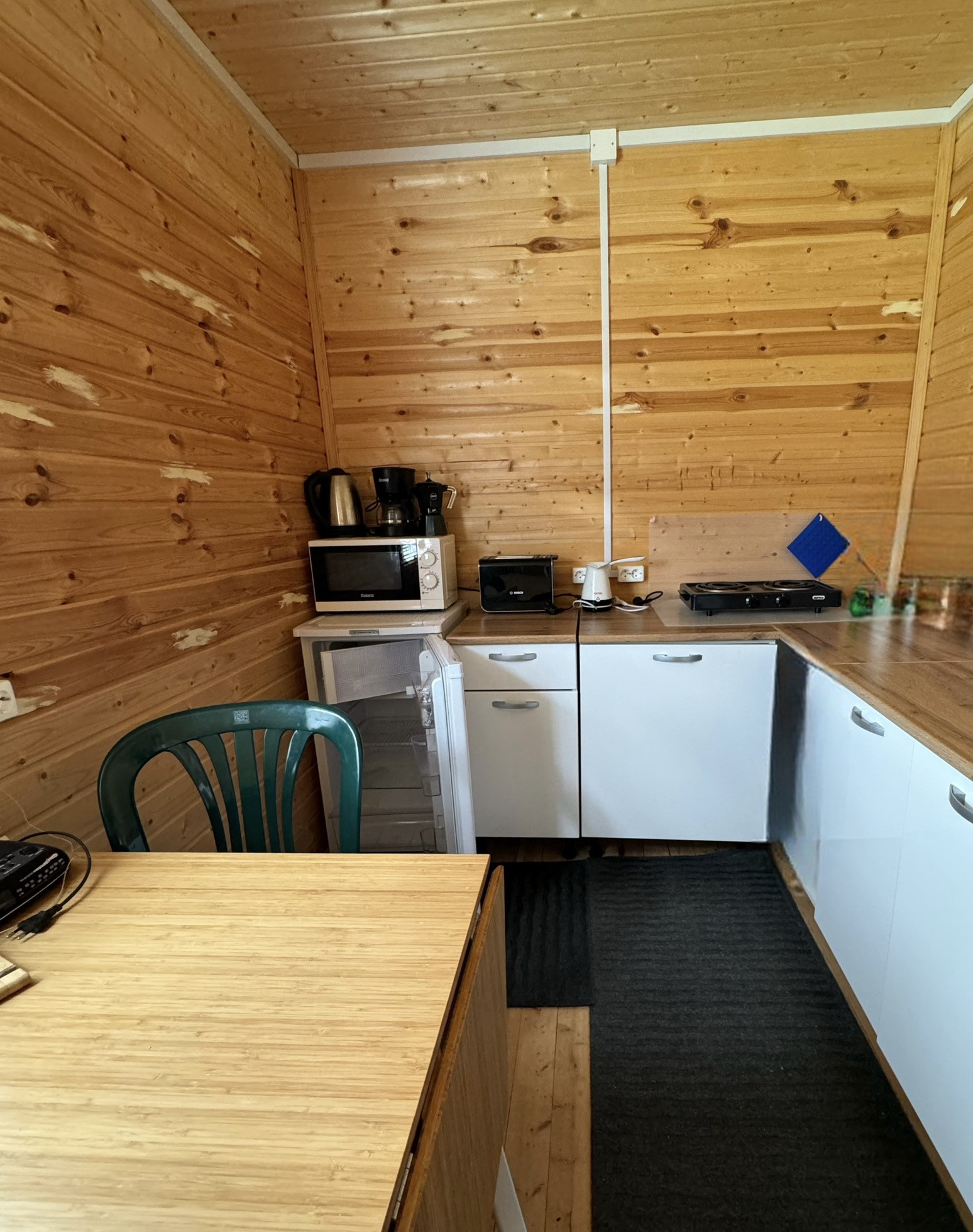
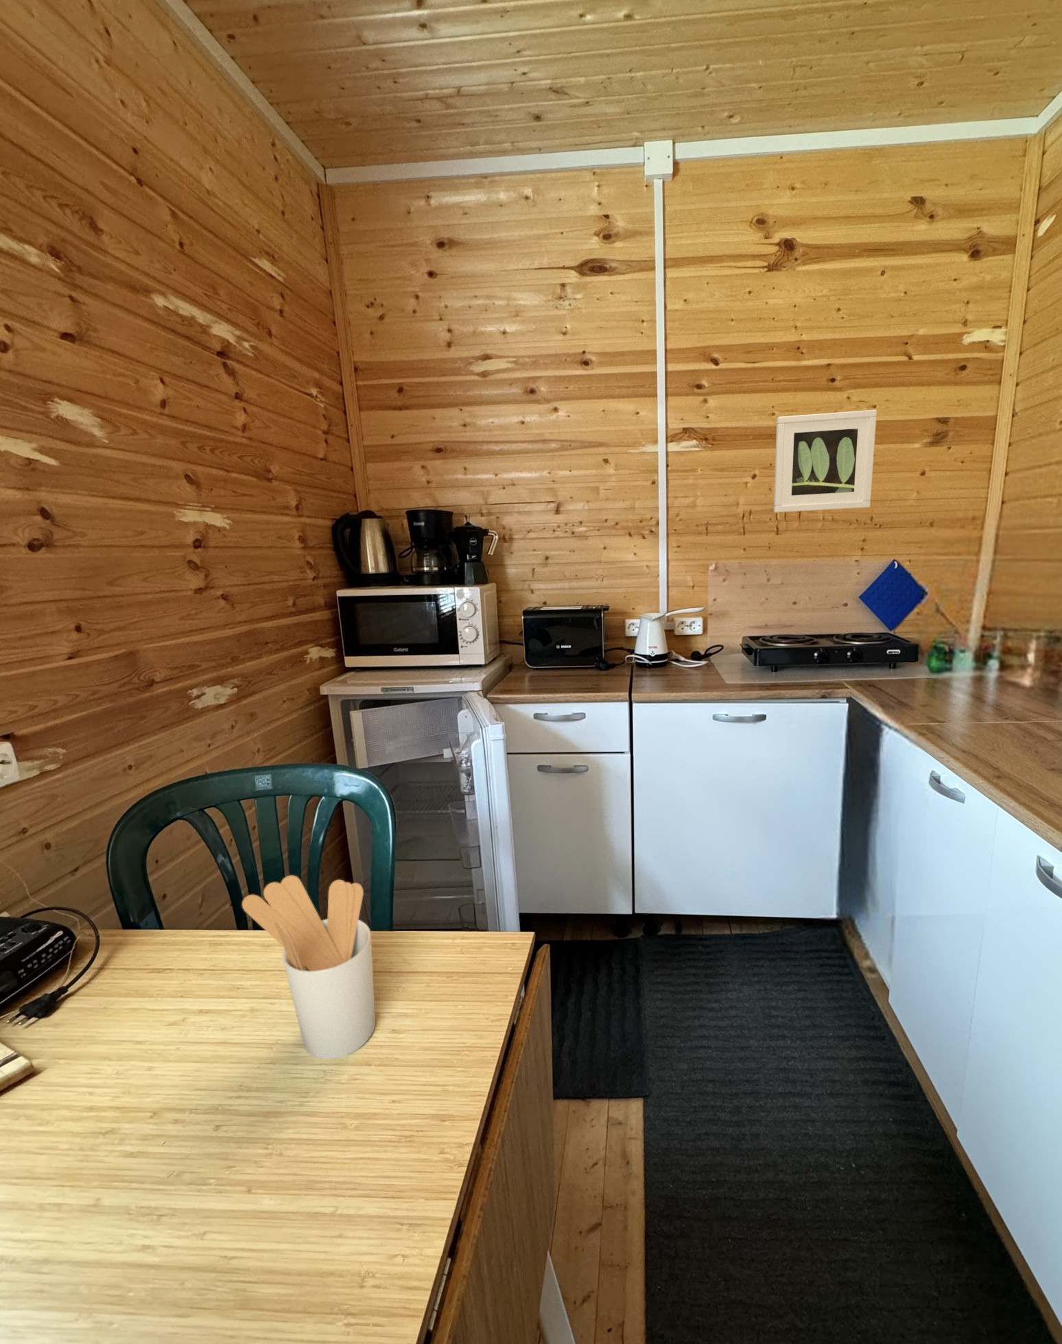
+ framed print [773,409,878,514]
+ utensil holder [241,875,375,1060]
